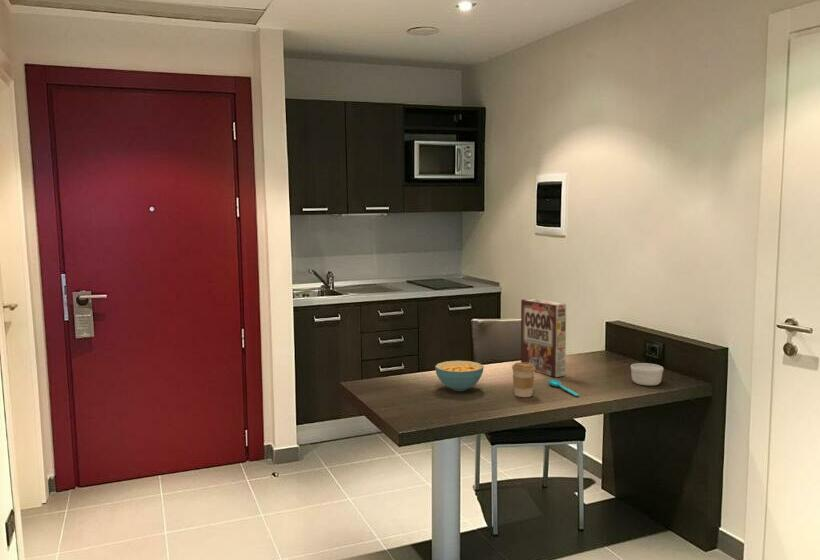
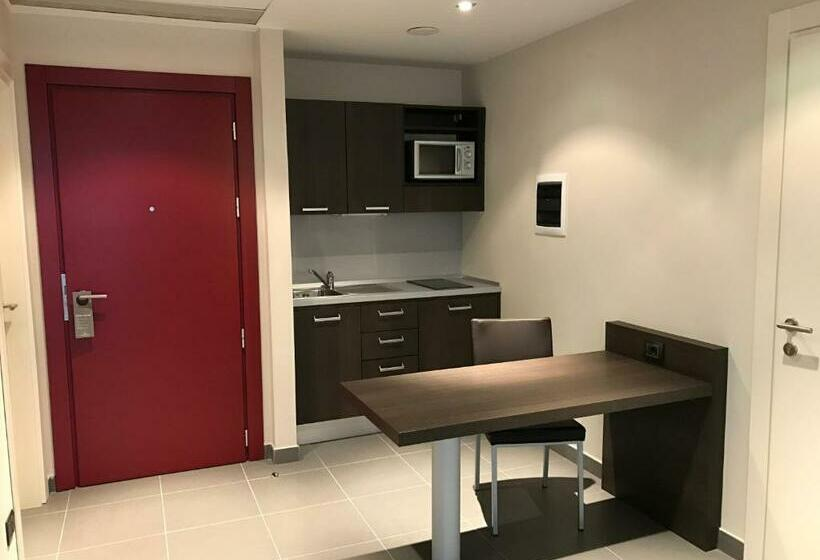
- spoon [548,378,580,397]
- ramekin [630,362,664,386]
- cereal bowl [434,360,485,392]
- cereal box [520,298,567,378]
- coffee cup [511,362,535,398]
